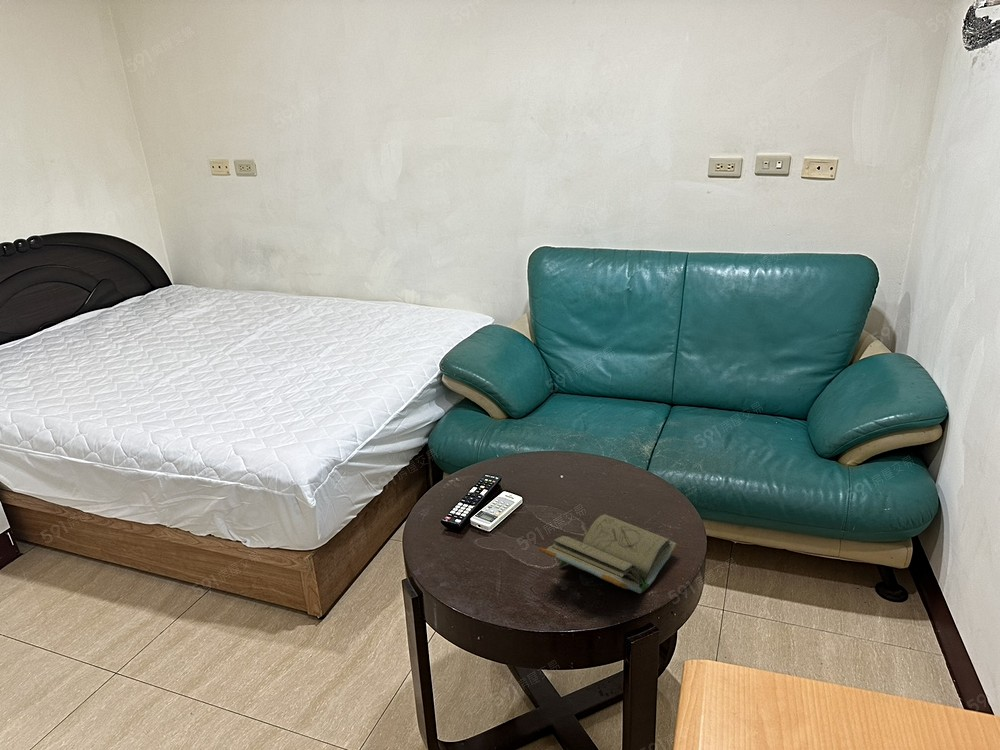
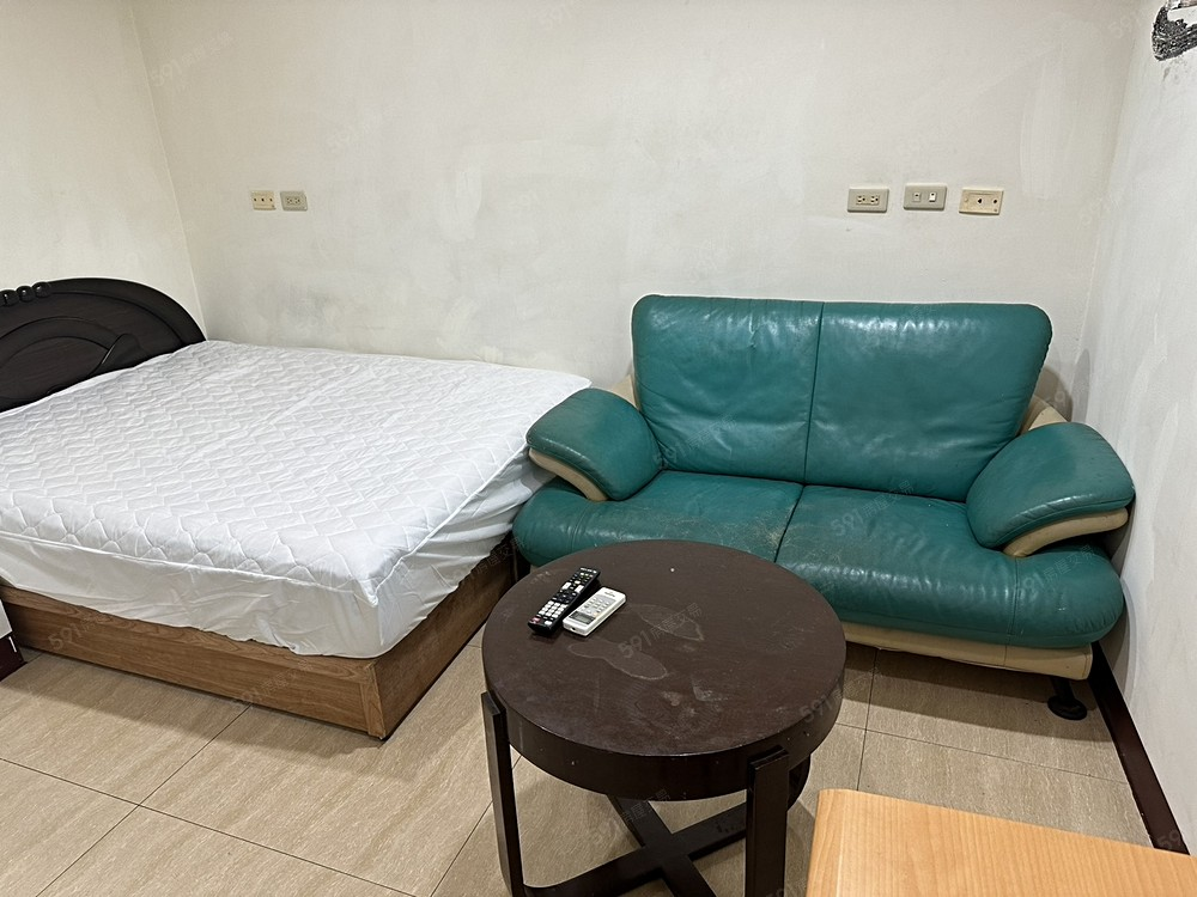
- book [538,513,679,594]
